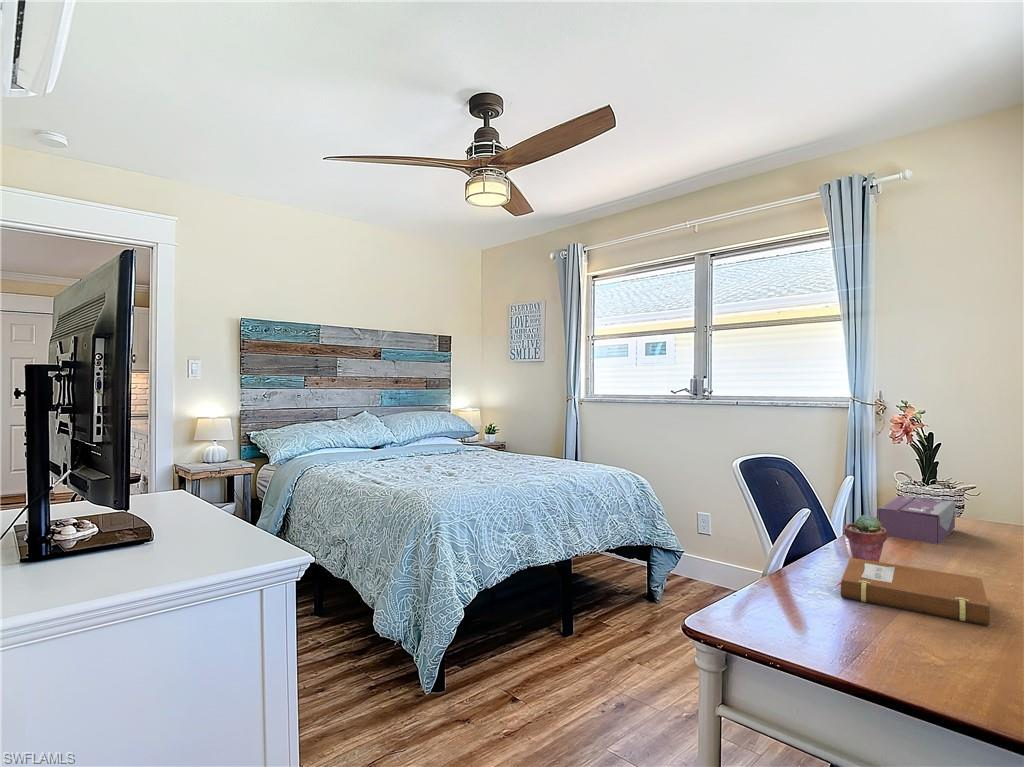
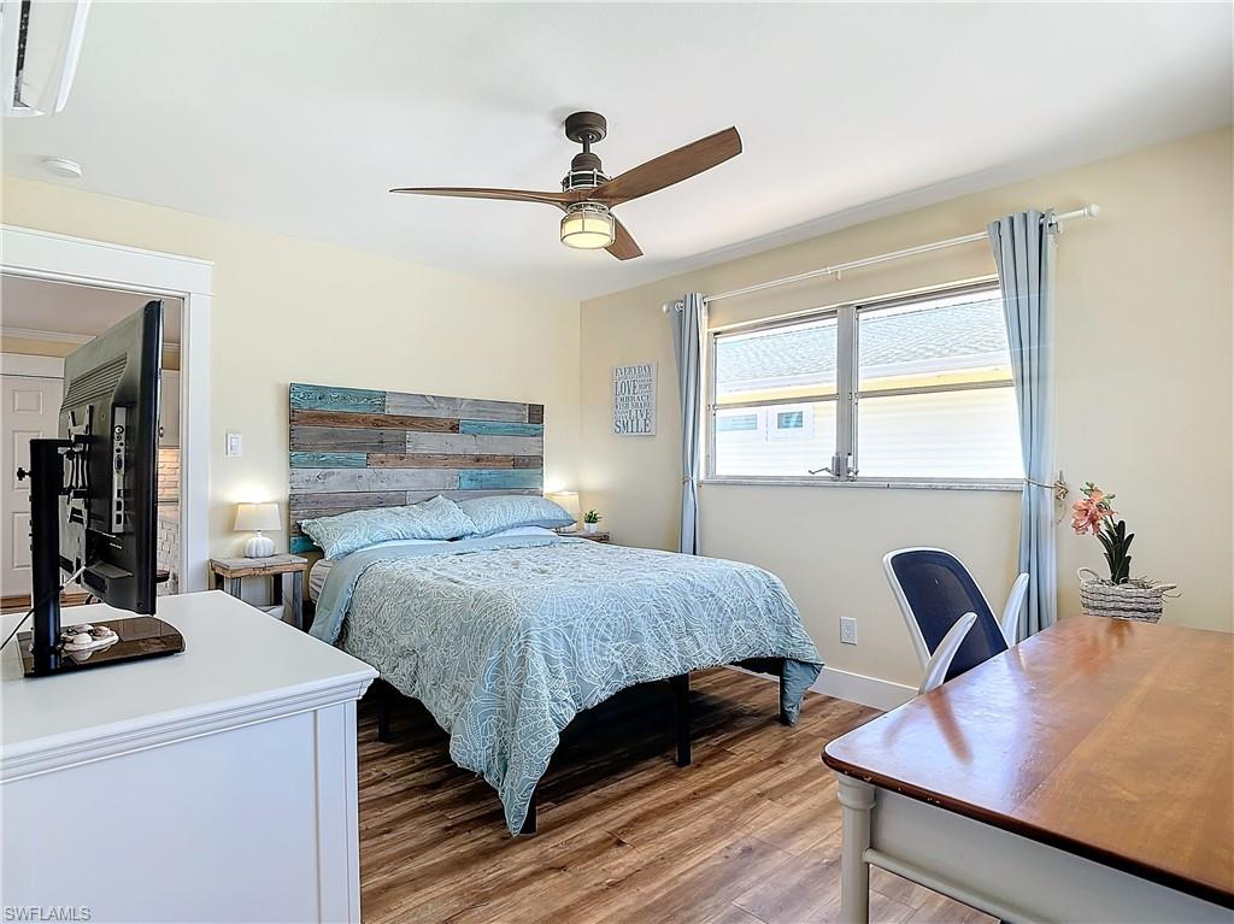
- potted succulent [844,513,888,562]
- notebook [835,557,991,626]
- tissue box [876,495,956,546]
